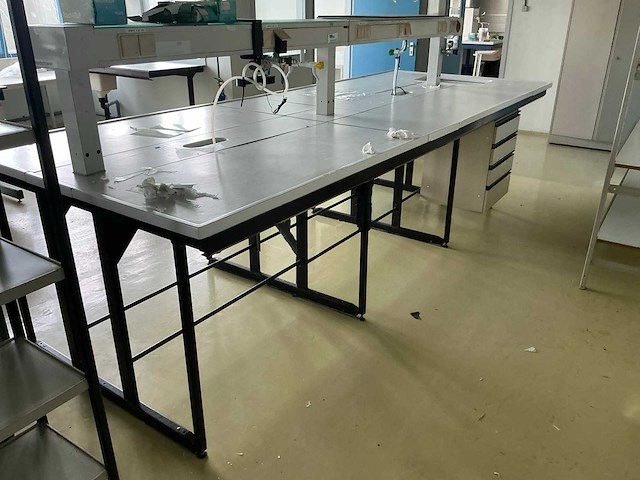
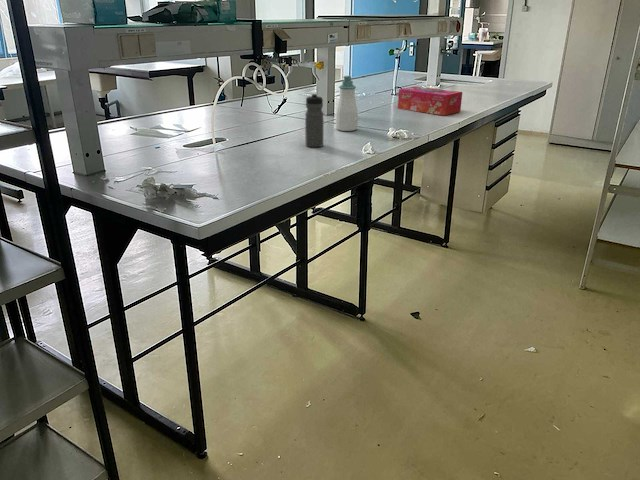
+ tissue box [397,86,463,116]
+ water bottle [304,92,325,148]
+ soap bottle [335,75,359,132]
